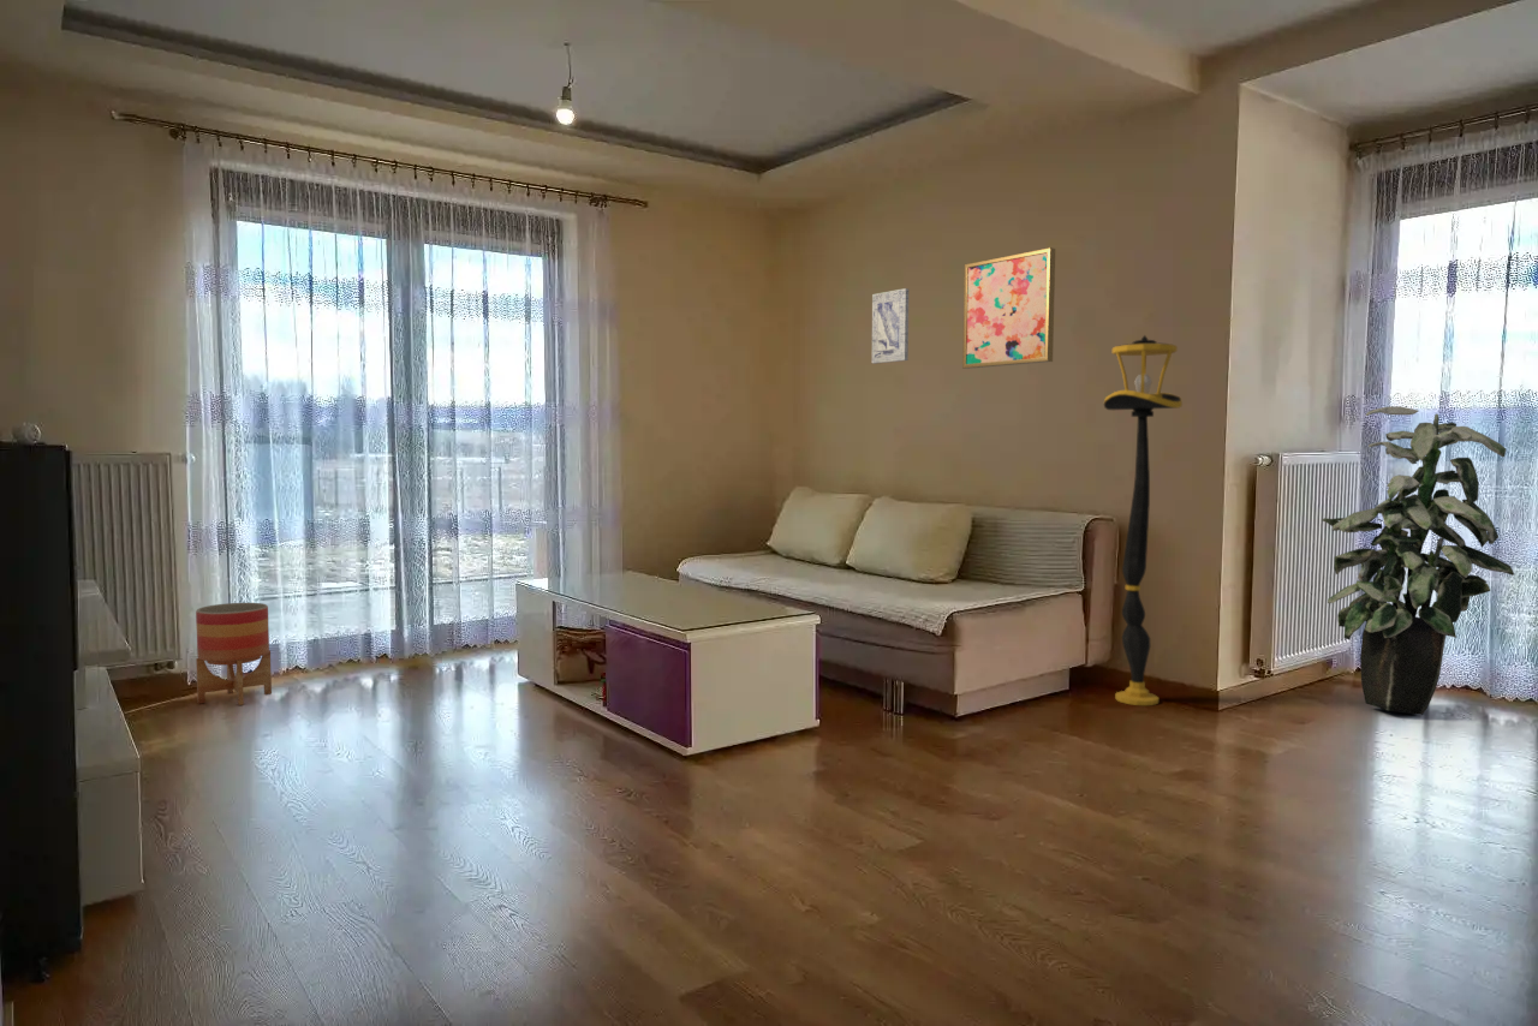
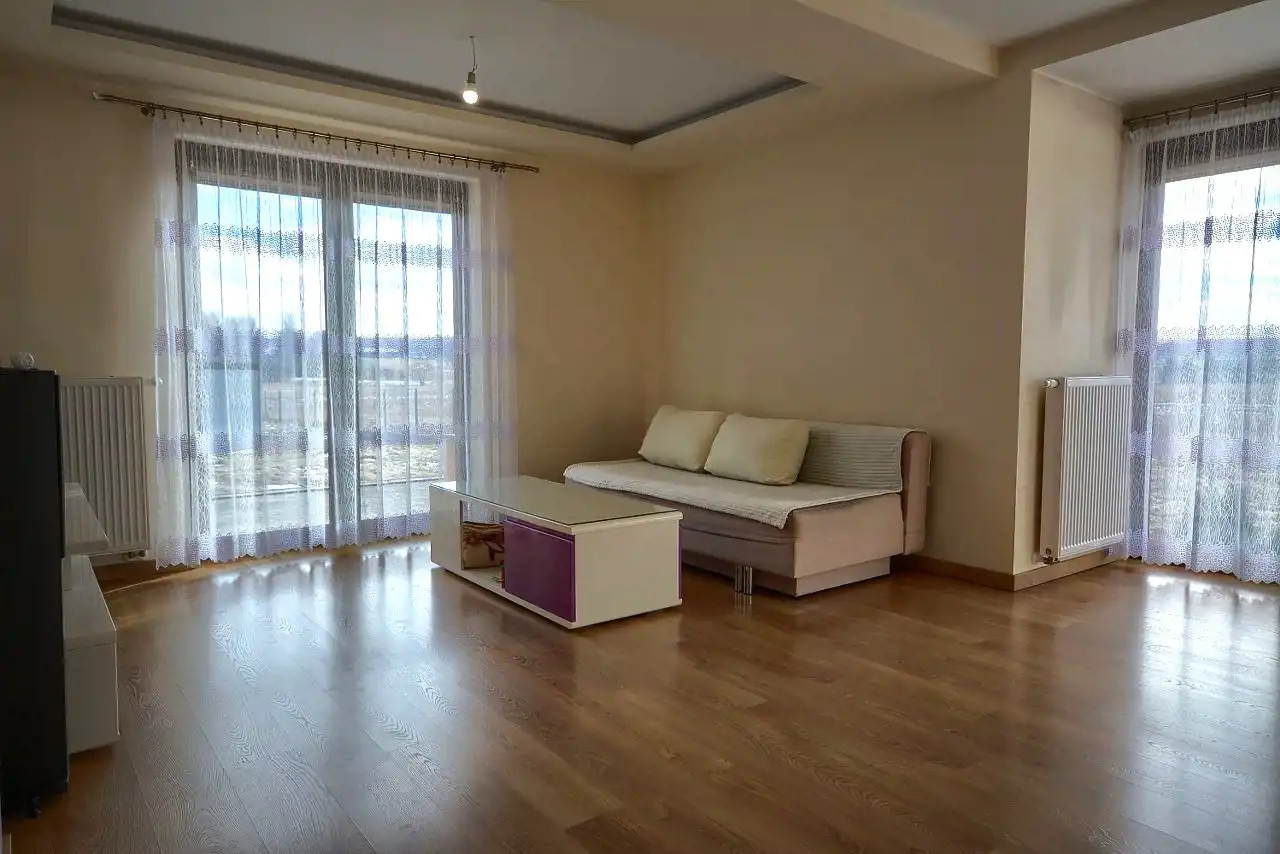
- floor lamp [1103,334,1184,706]
- indoor plant [1322,405,1515,716]
- wall art [871,287,910,365]
- wall art [961,246,1056,370]
- planter [195,602,273,706]
